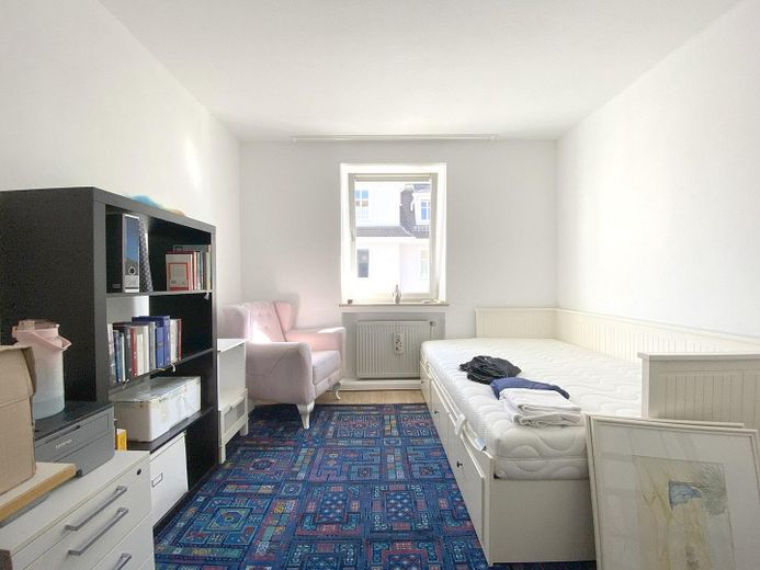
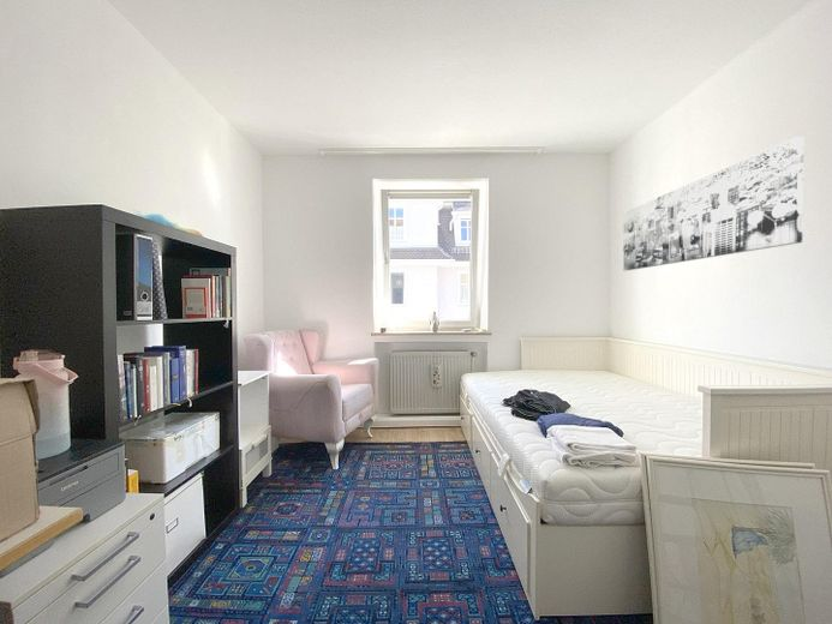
+ wall art [622,136,804,272]
